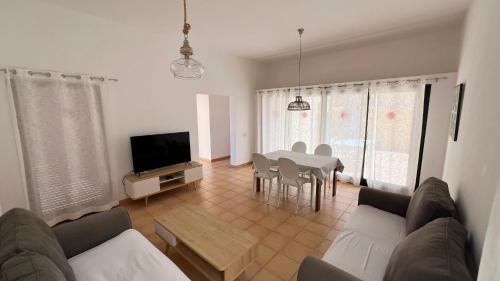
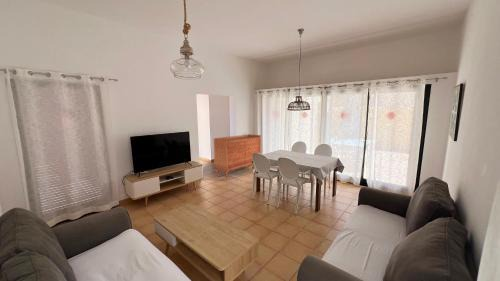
+ sideboard [213,133,262,181]
